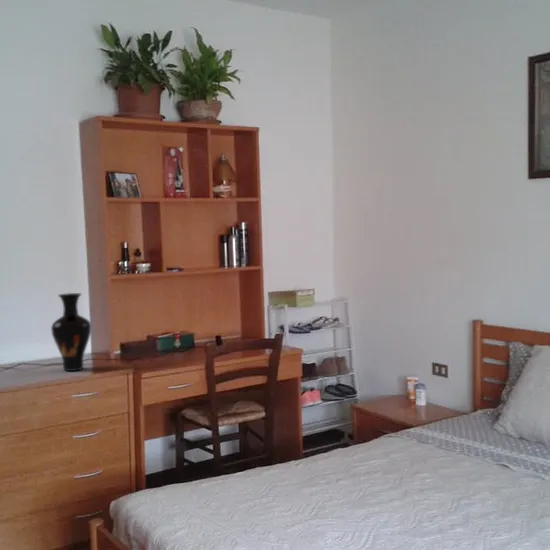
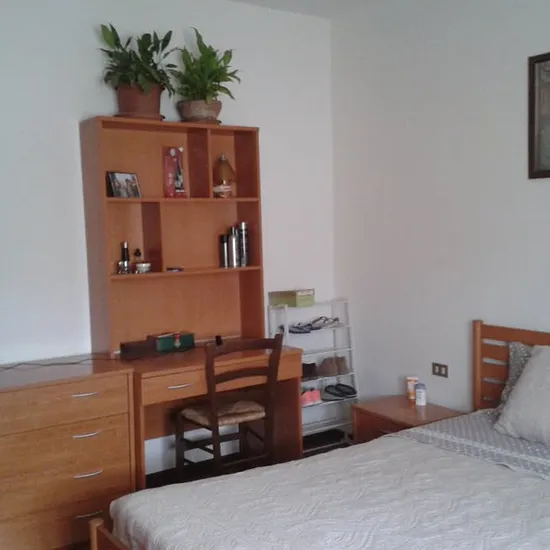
- vase [50,292,92,372]
